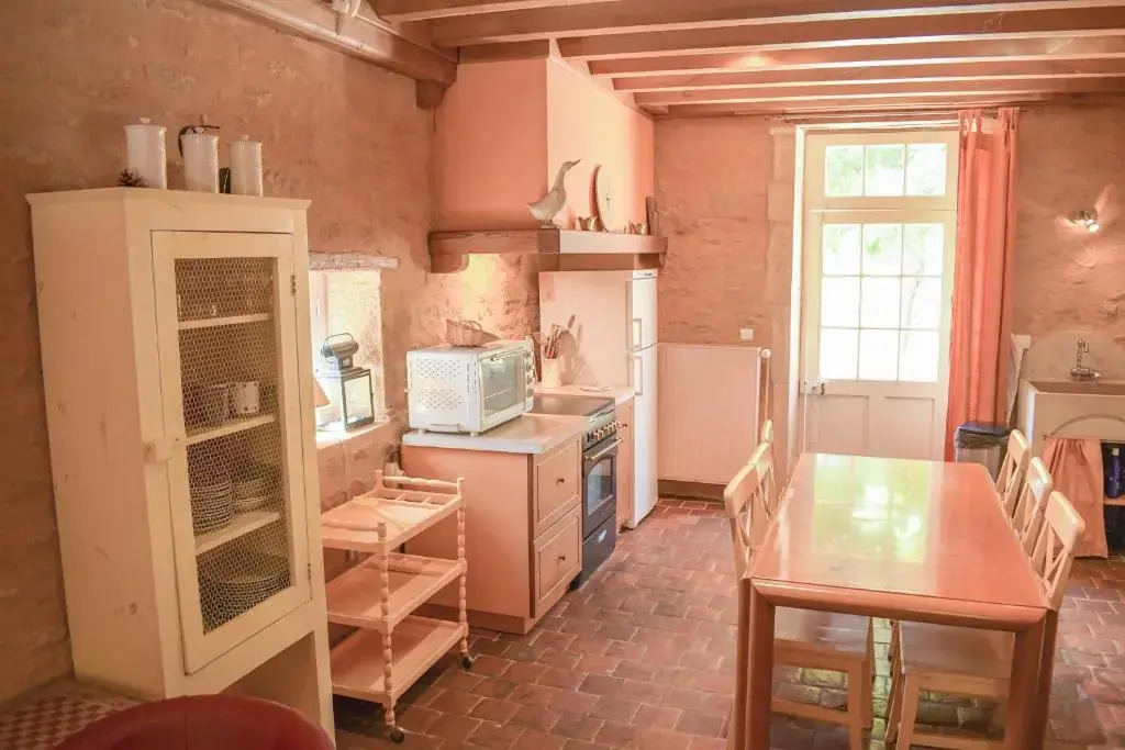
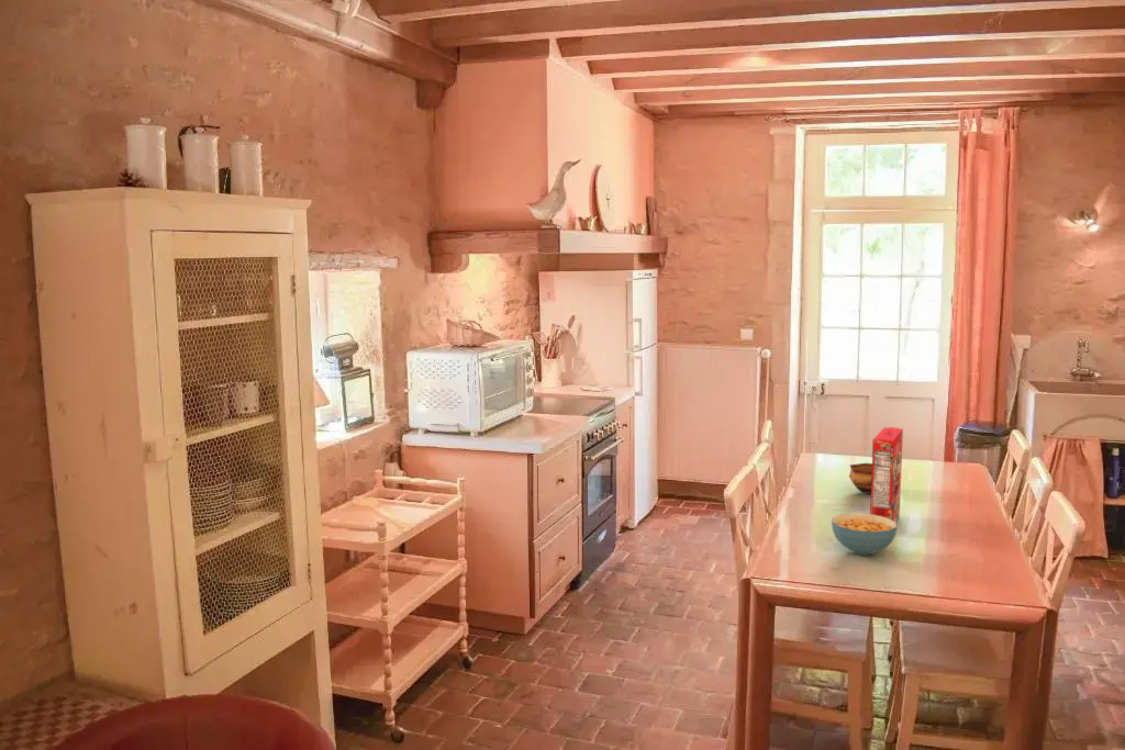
+ cereal bowl [831,512,898,556]
+ cereal box [869,426,904,523]
+ bowl [848,462,872,495]
